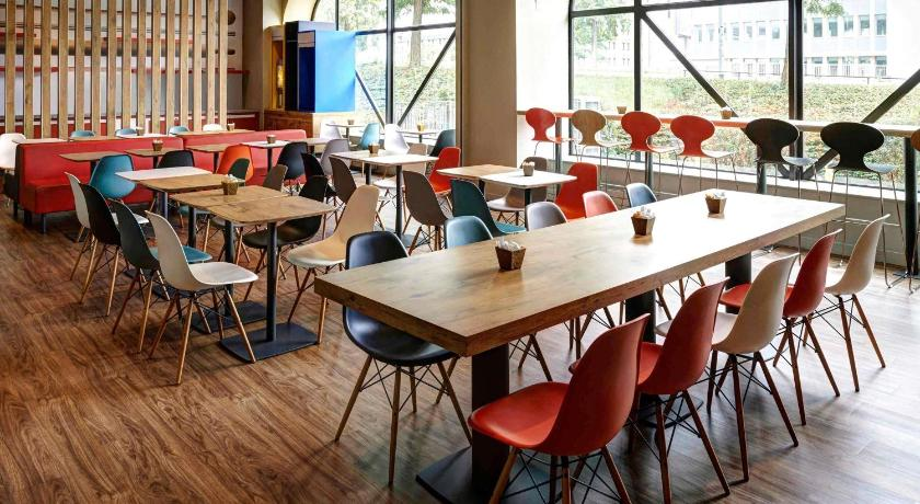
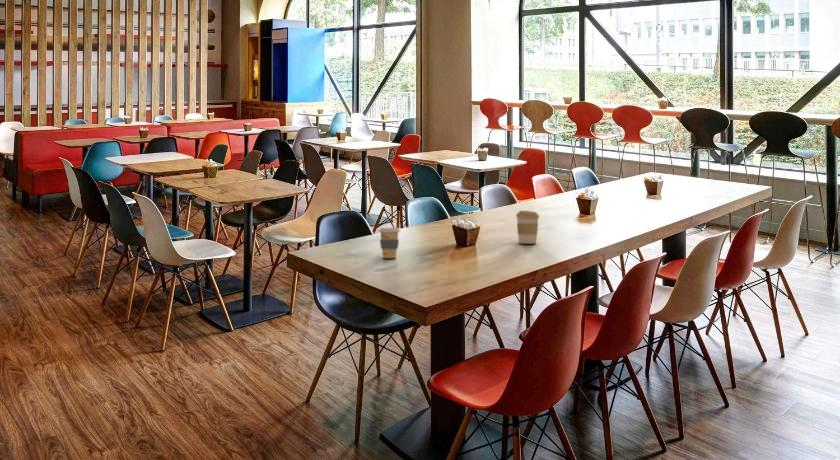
+ coffee cup [515,210,540,244]
+ coffee cup [378,227,401,259]
